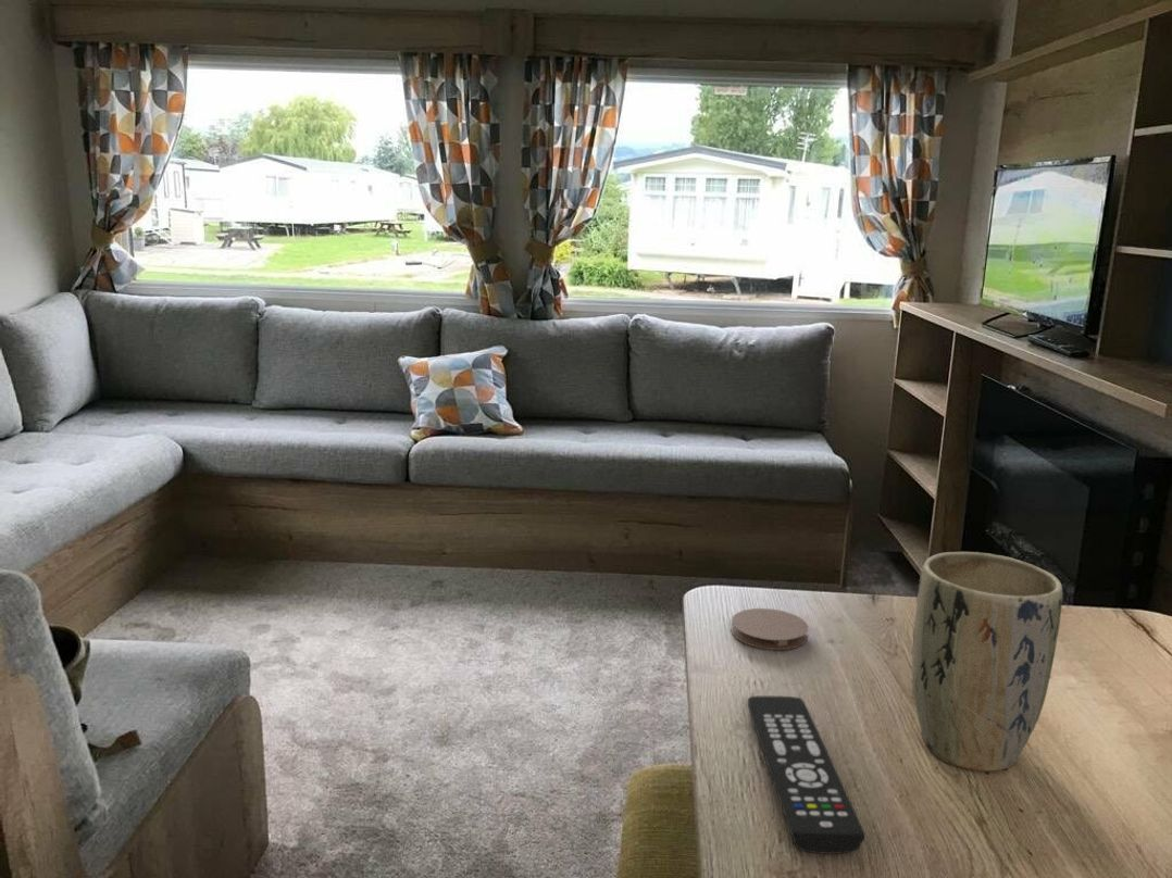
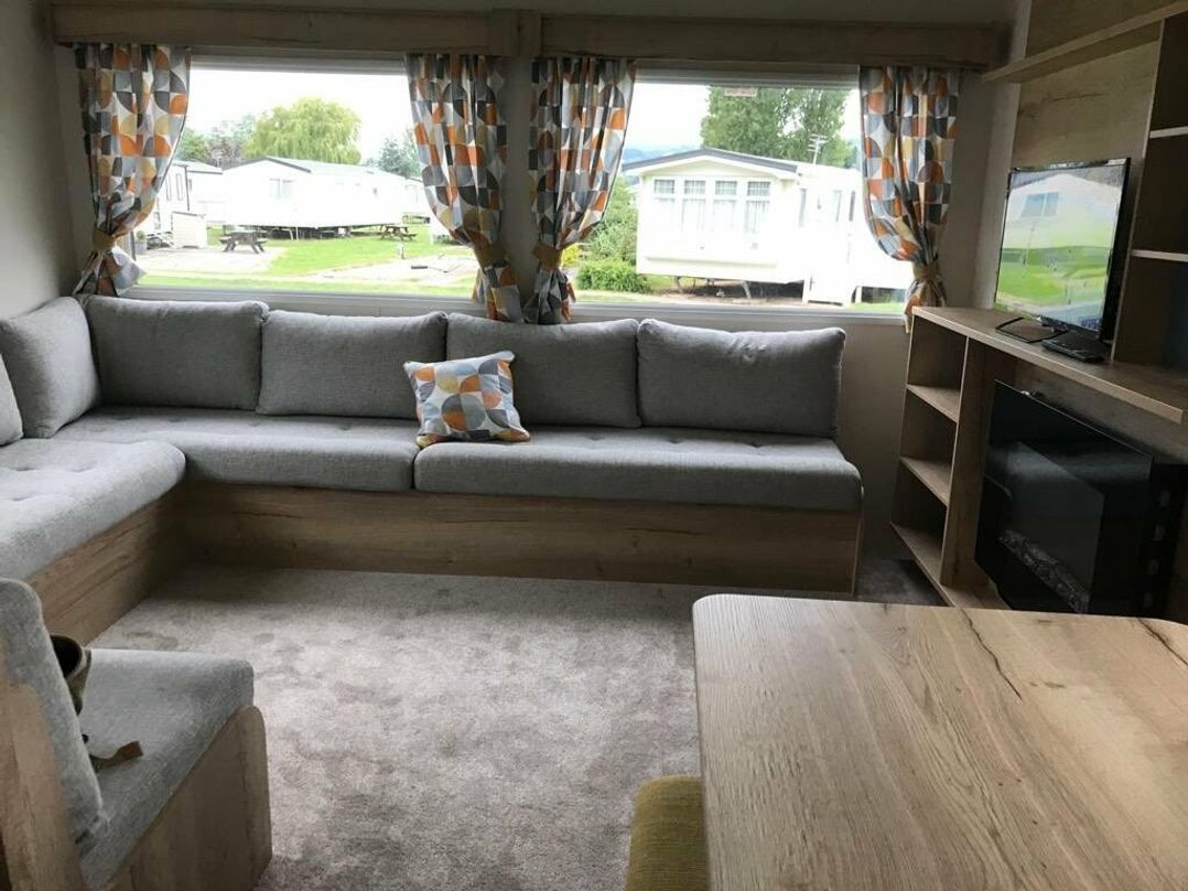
- remote control [747,694,865,855]
- coaster [731,607,809,651]
- plant pot [911,551,1063,773]
